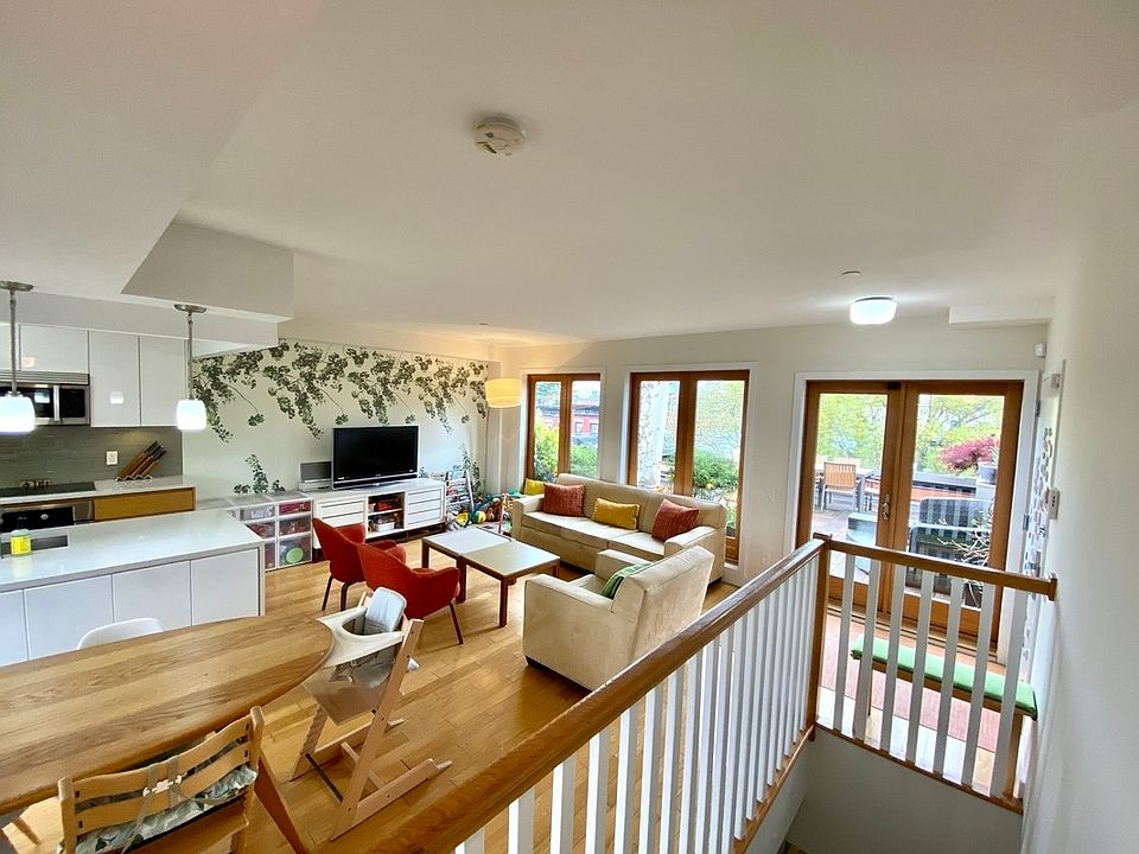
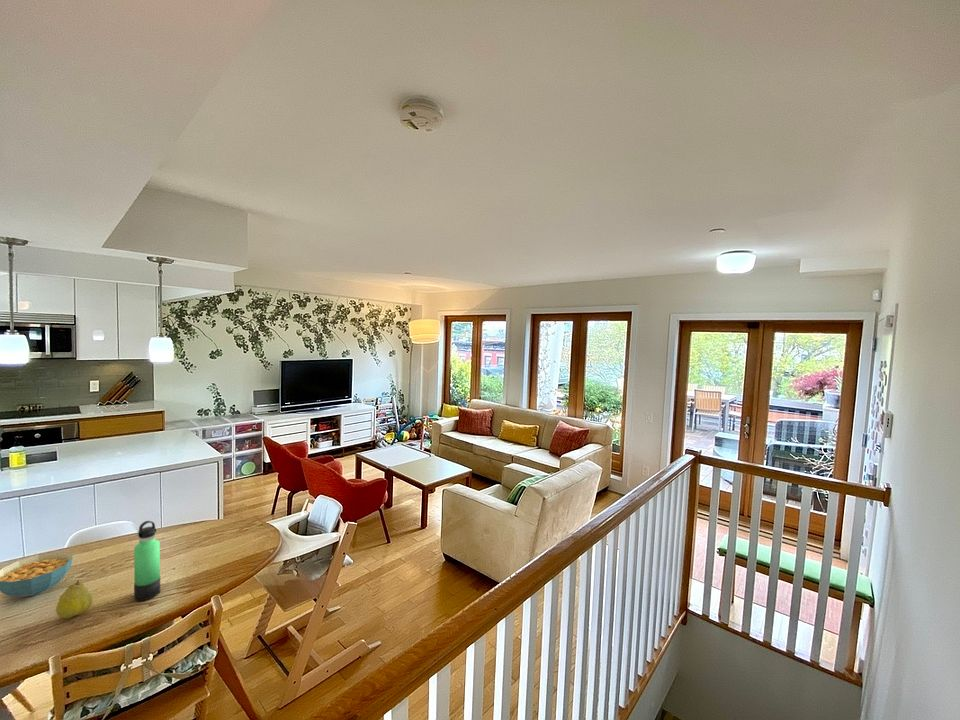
+ thermos bottle [133,520,161,602]
+ cereal bowl [0,551,74,598]
+ fruit [55,579,94,619]
